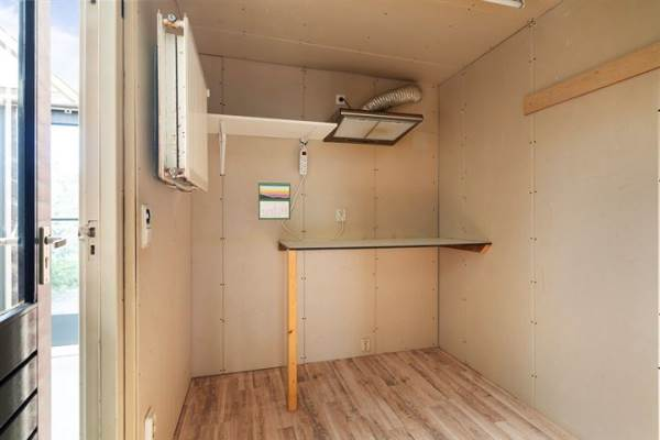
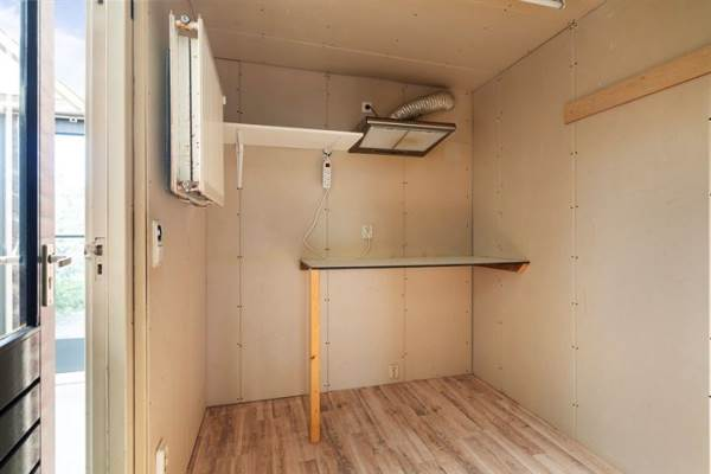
- calendar [257,180,292,221]
